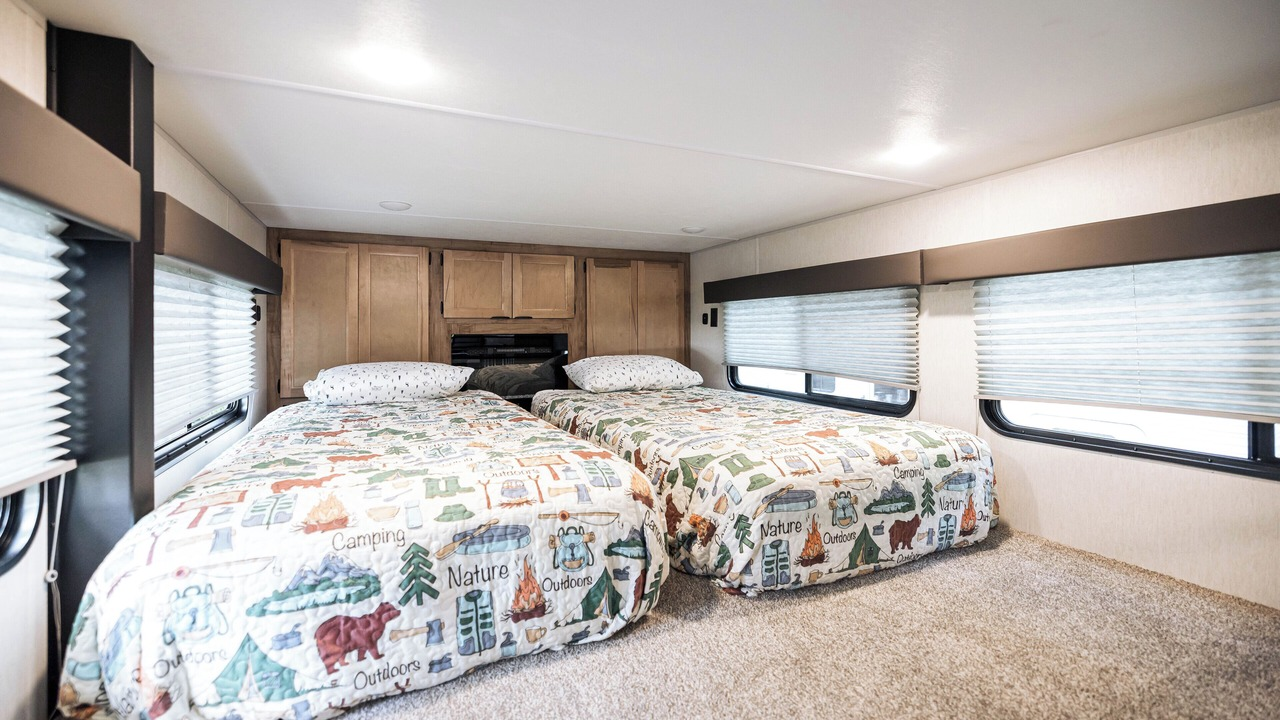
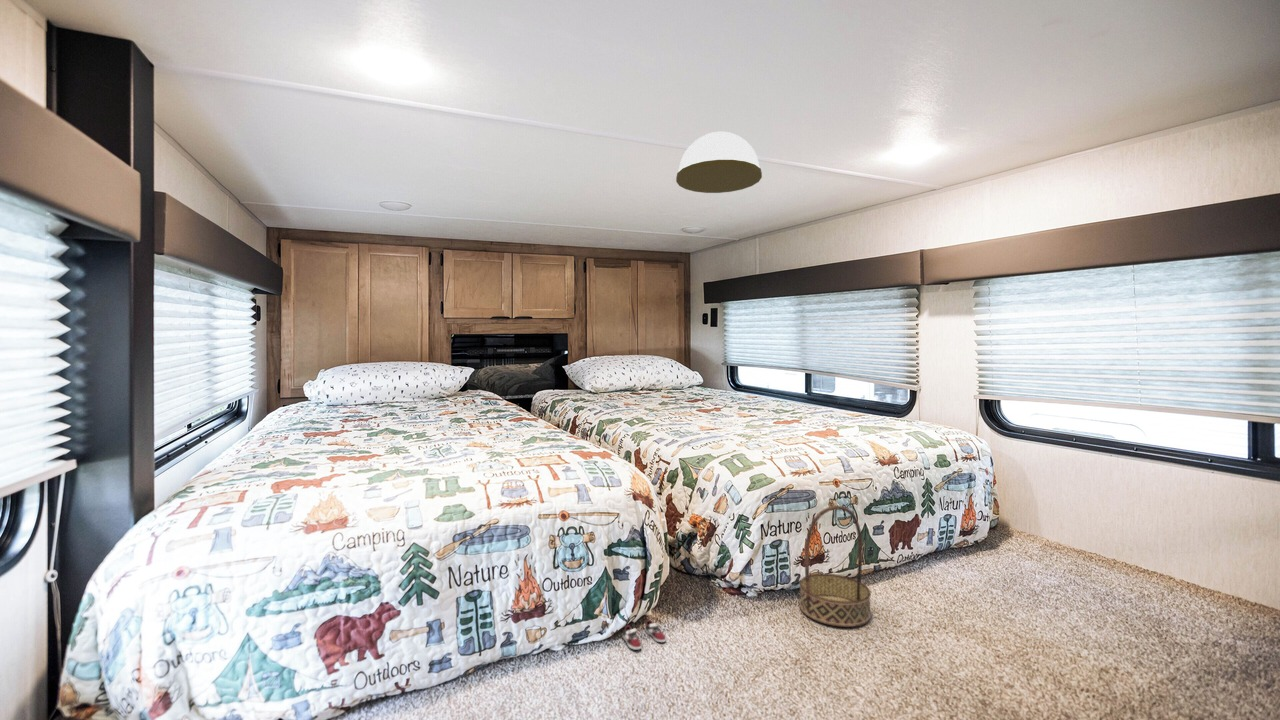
+ dome light [675,131,763,194]
+ basket [798,505,872,628]
+ sneaker [622,619,667,651]
